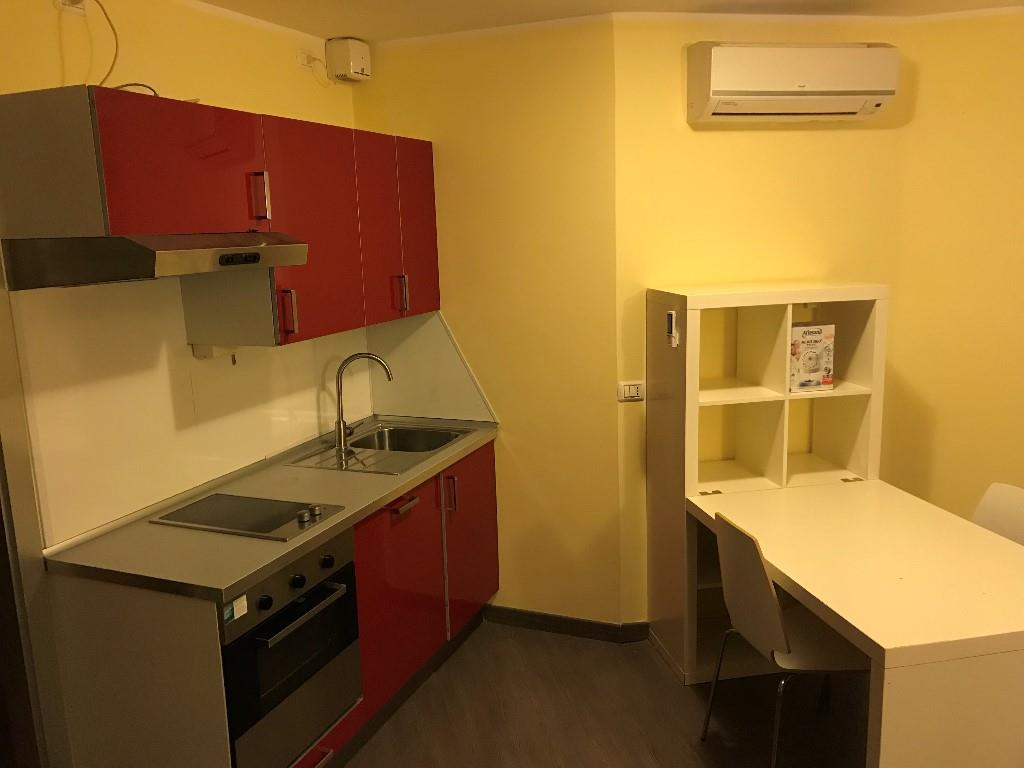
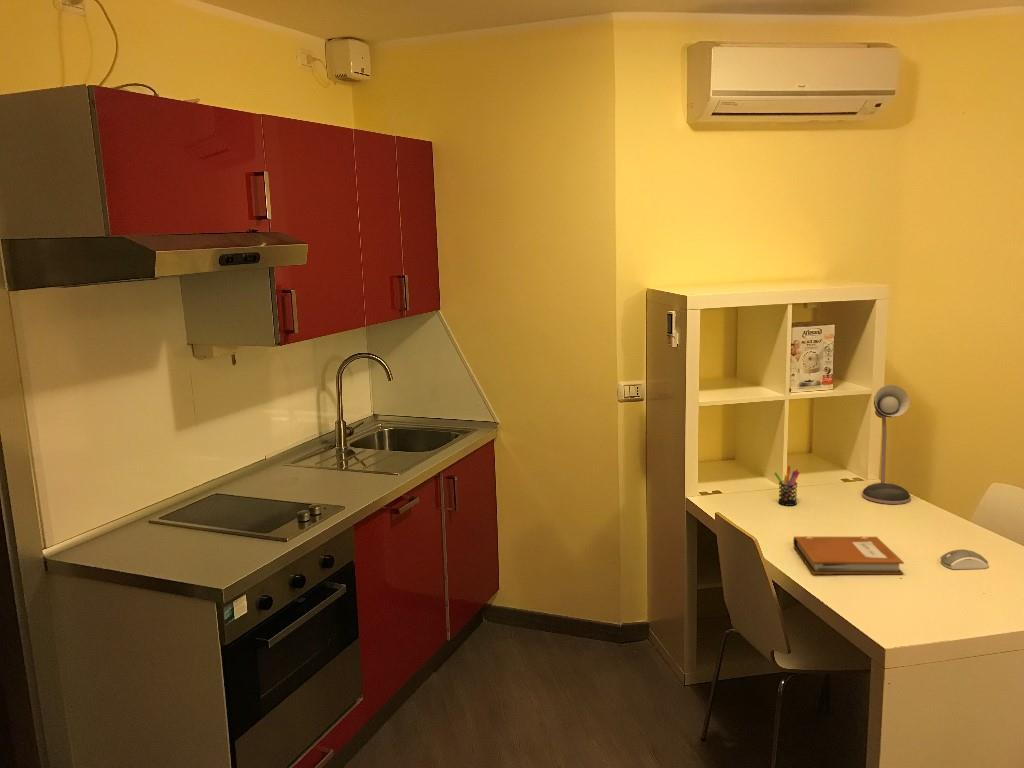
+ pen holder [773,465,801,507]
+ desk lamp [861,384,912,505]
+ notebook [792,535,905,575]
+ computer mouse [940,549,990,570]
